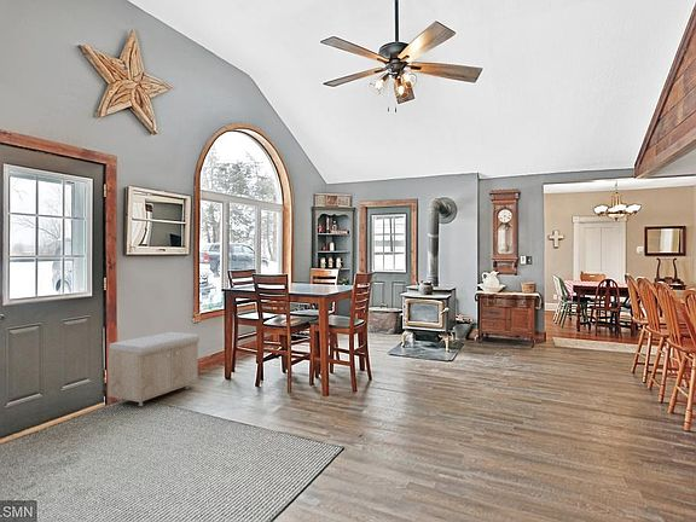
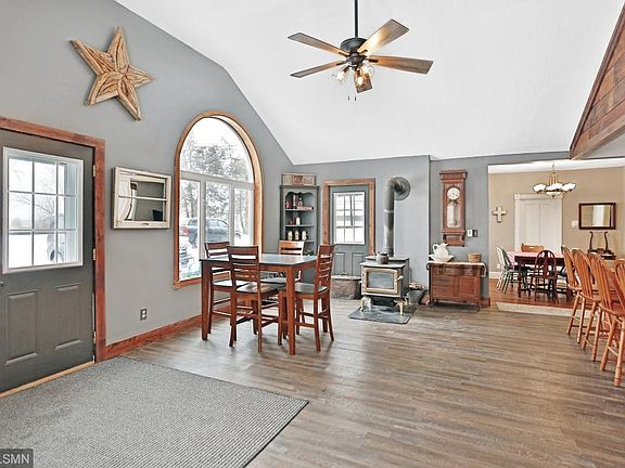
- storage bench [108,331,201,407]
